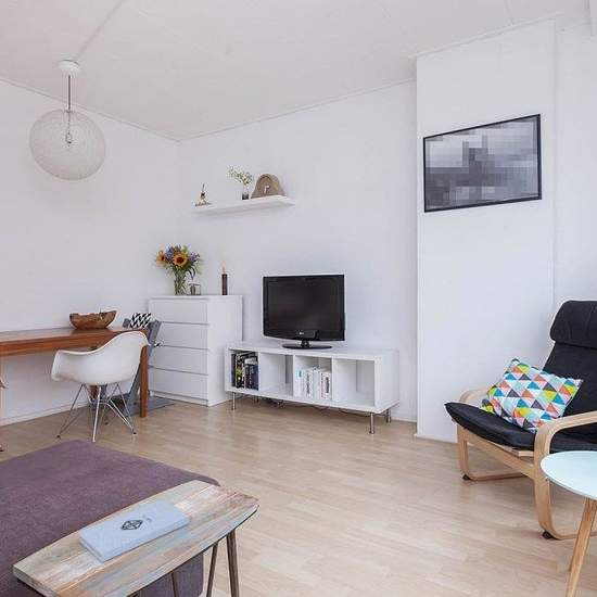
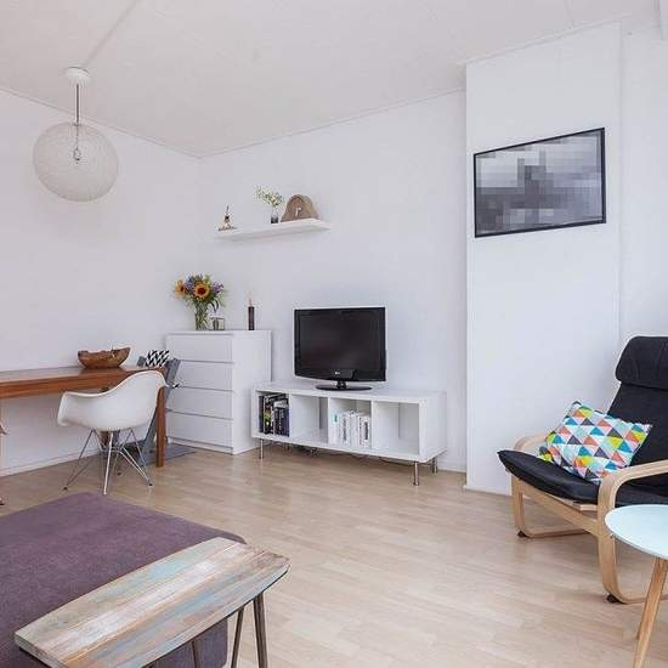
- notepad [78,500,190,563]
